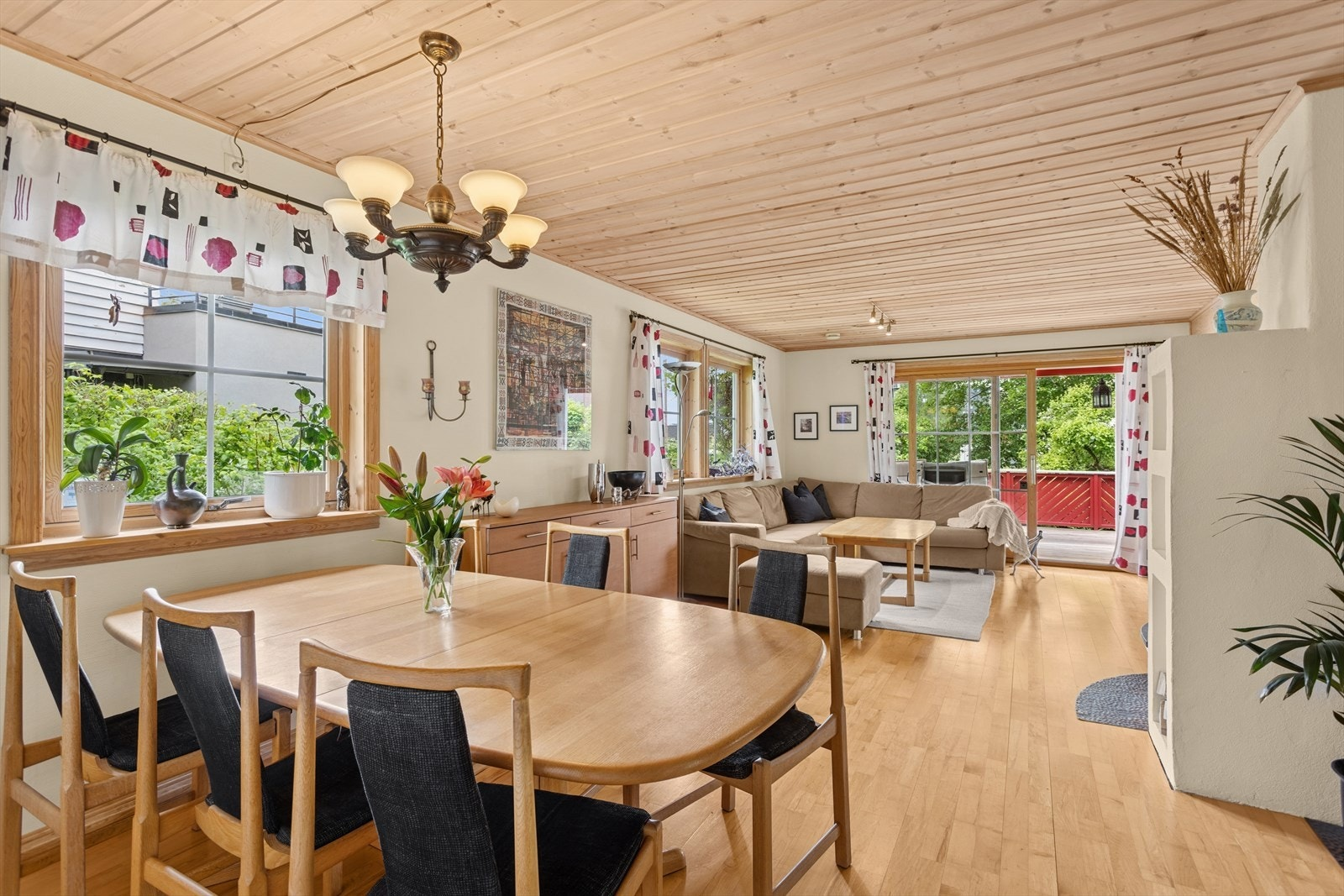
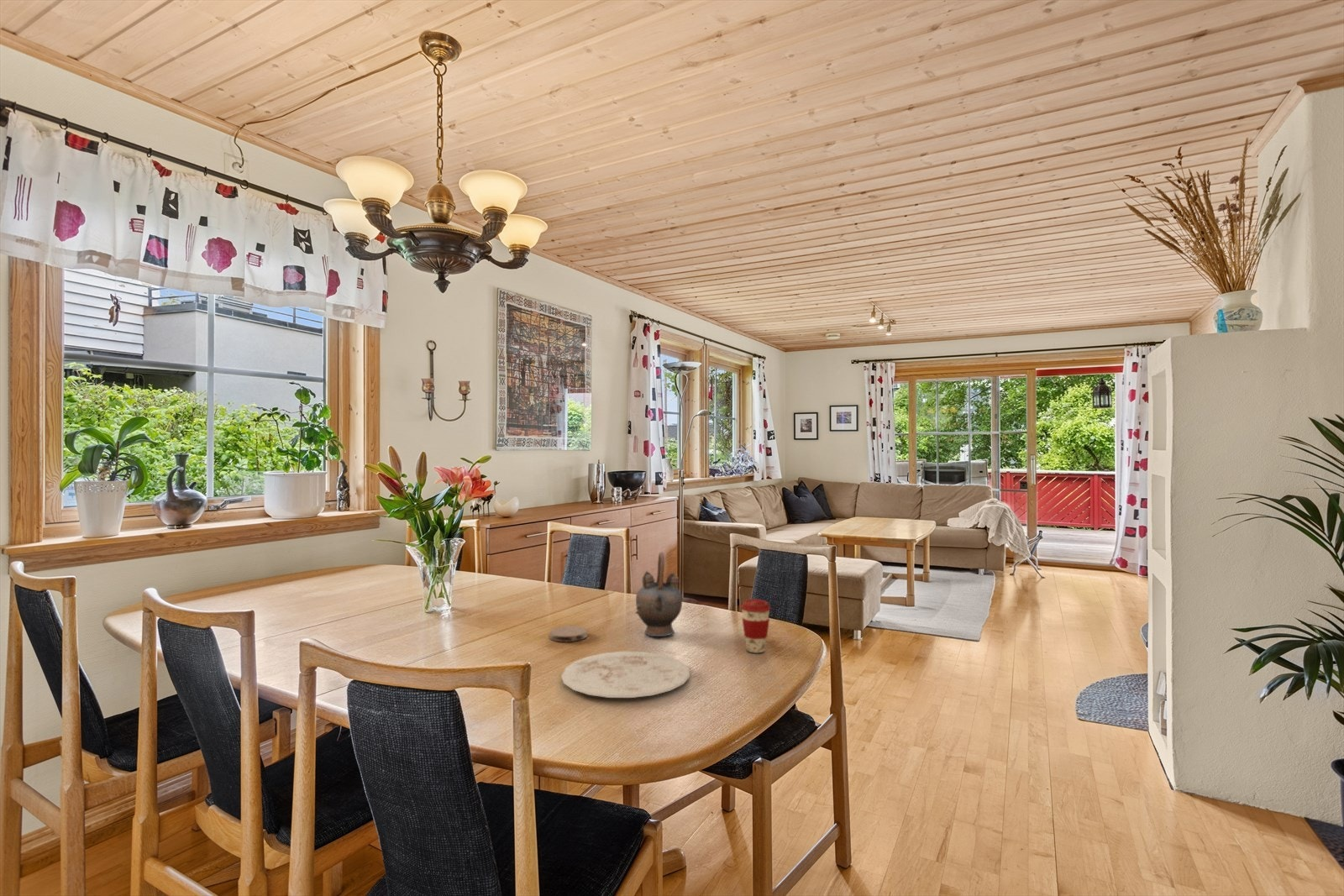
+ plate [560,651,690,699]
+ coaster [549,625,588,642]
+ teapot [634,551,684,637]
+ coffee cup [739,598,772,654]
